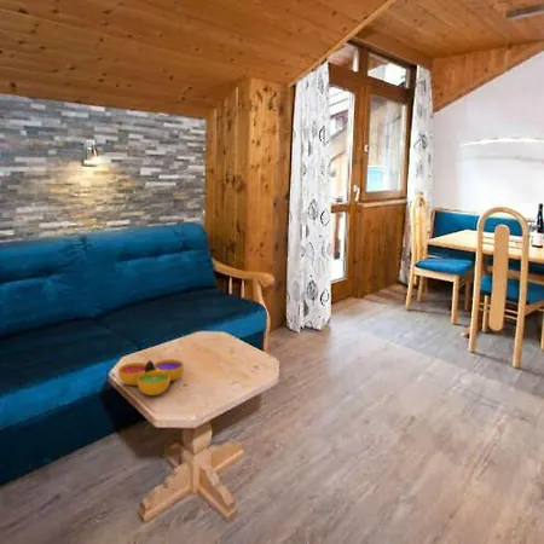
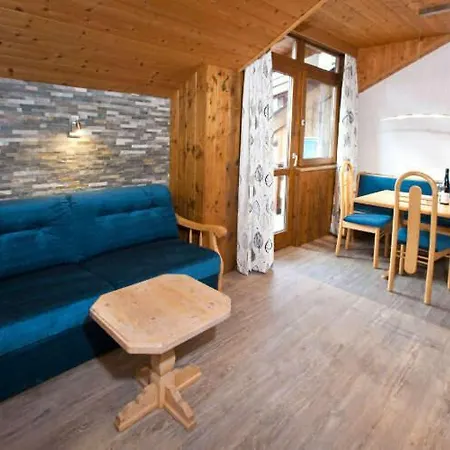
- decorative bowl [117,358,185,397]
